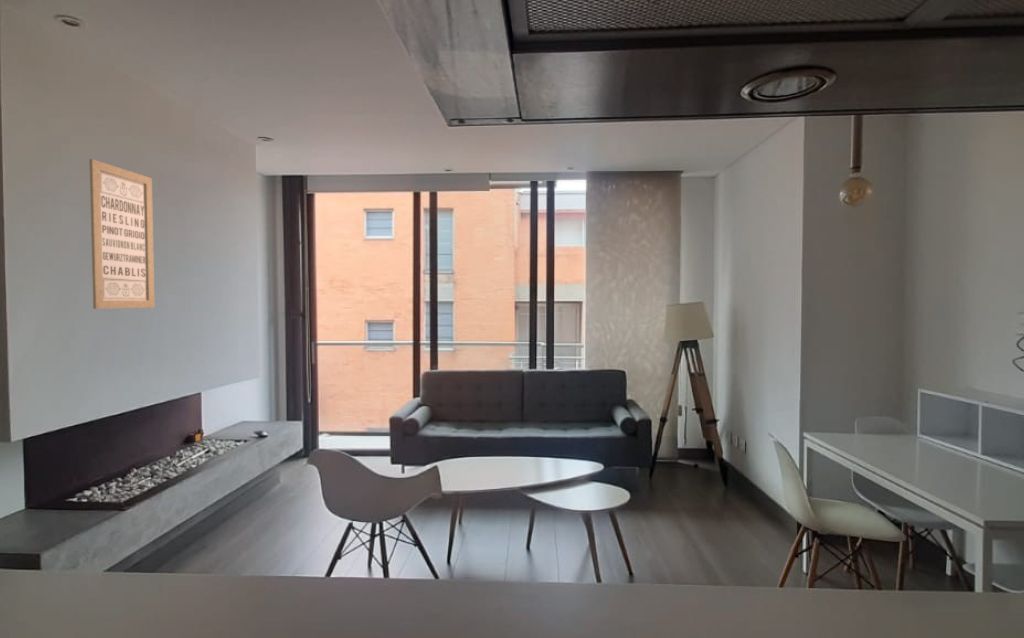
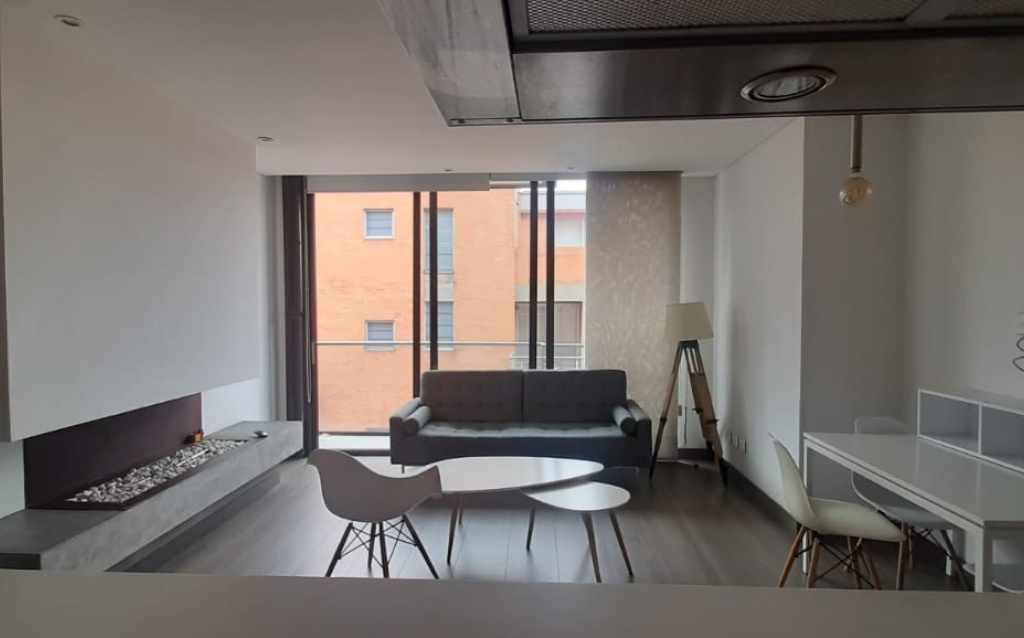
- wall art [89,158,156,310]
